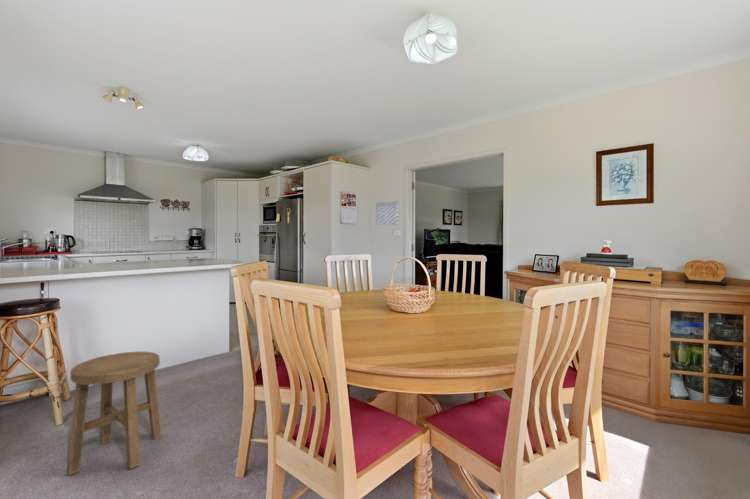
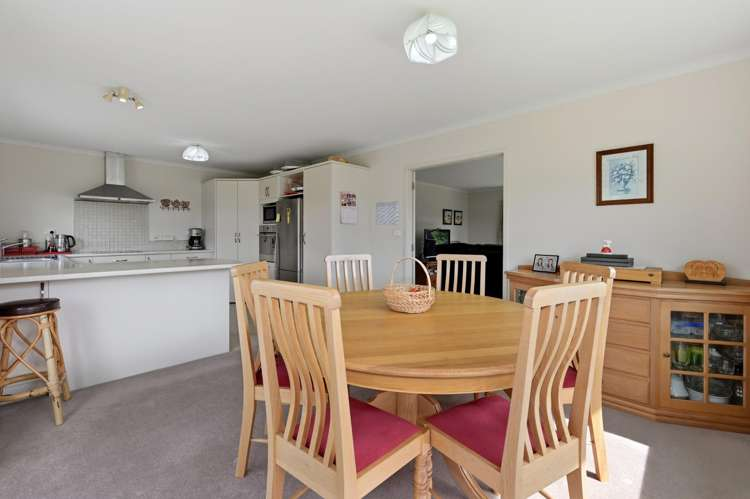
- stool [66,351,163,476]
